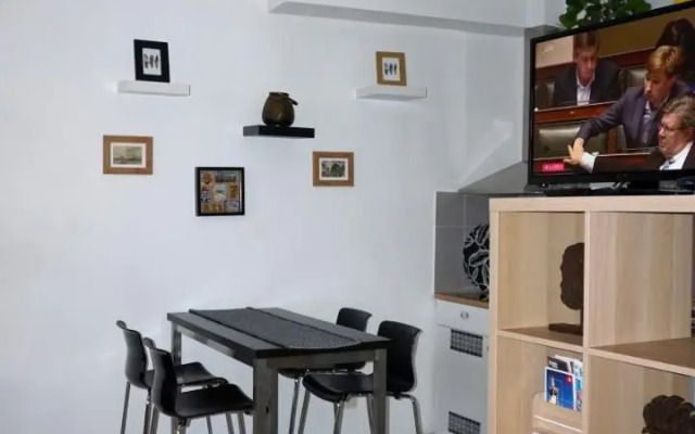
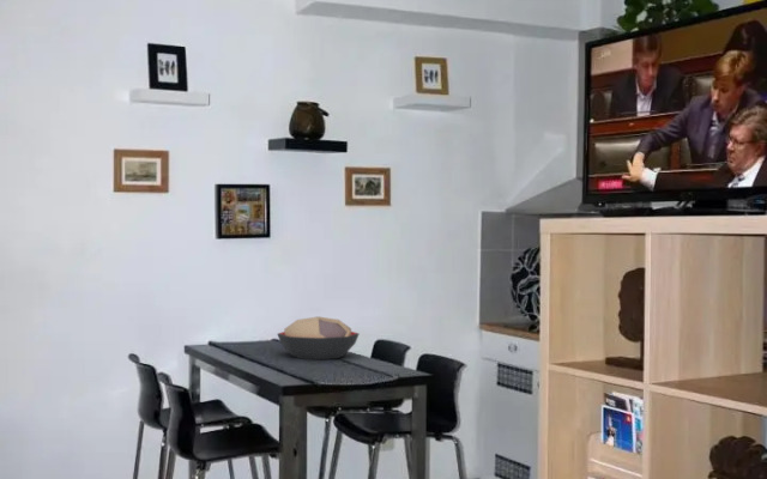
+ decorative bowl [276,315,360,360]
